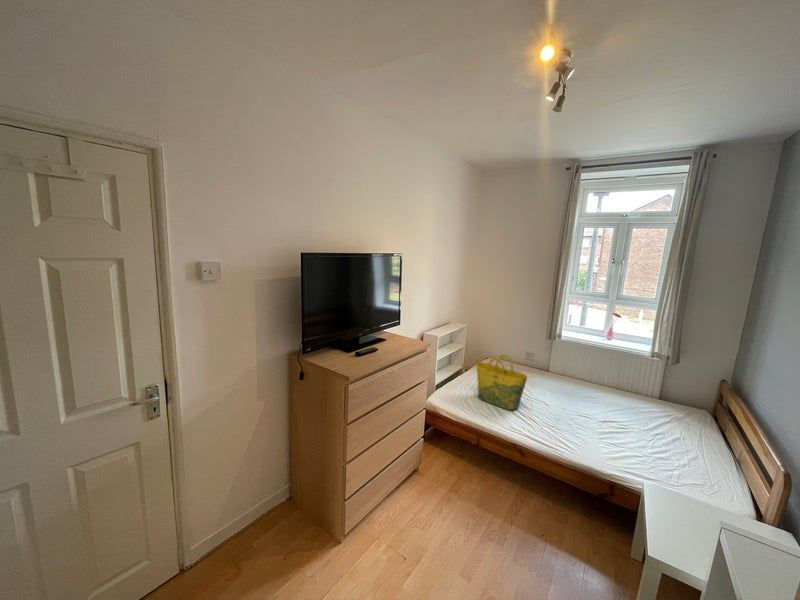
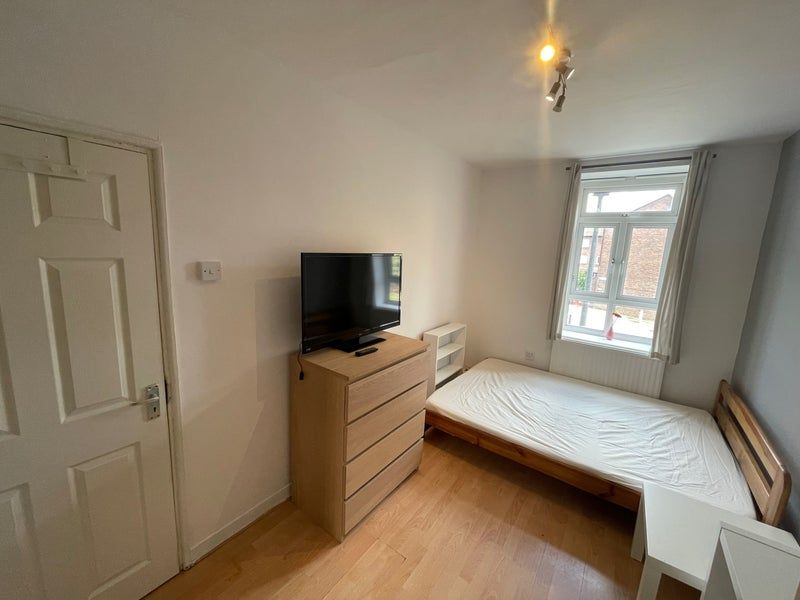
- tote bag [476,353,528,411]
